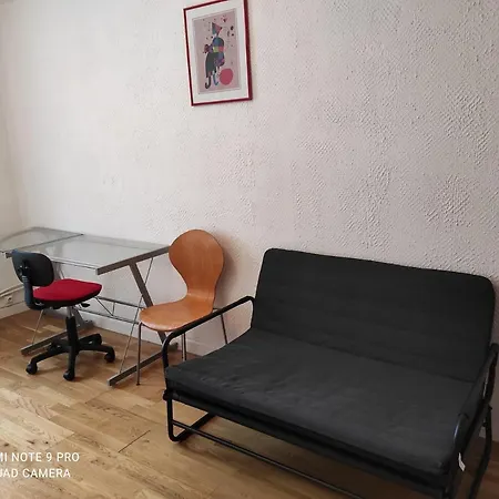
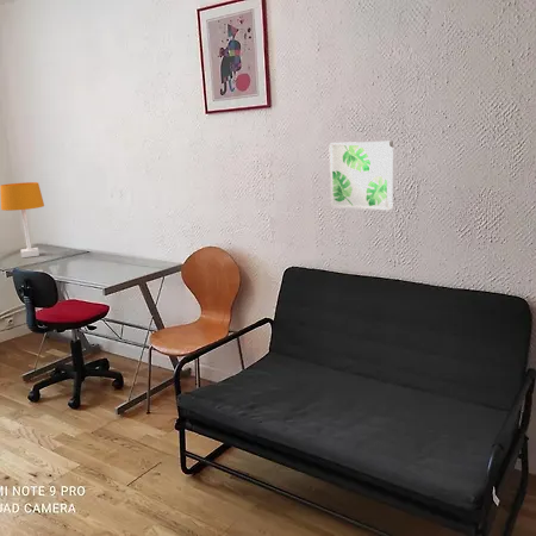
+ desk lamp [0,181,45,258]
+ wall art [328,141,394,211]
